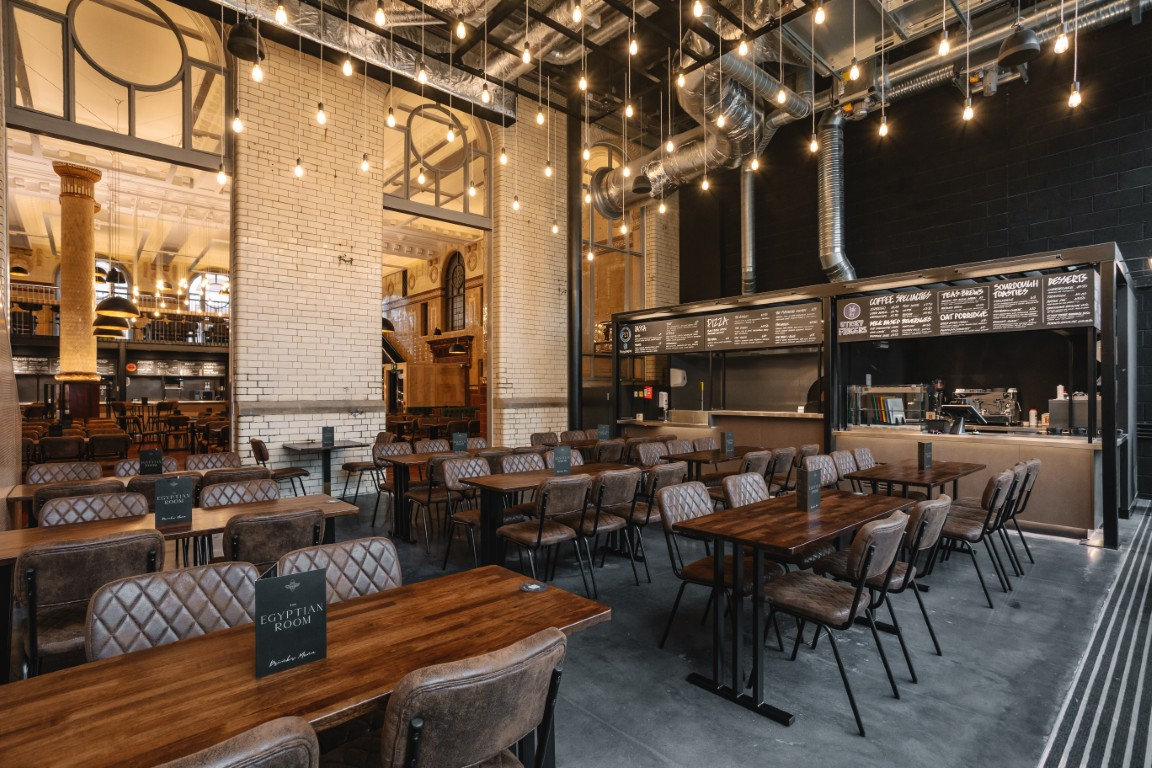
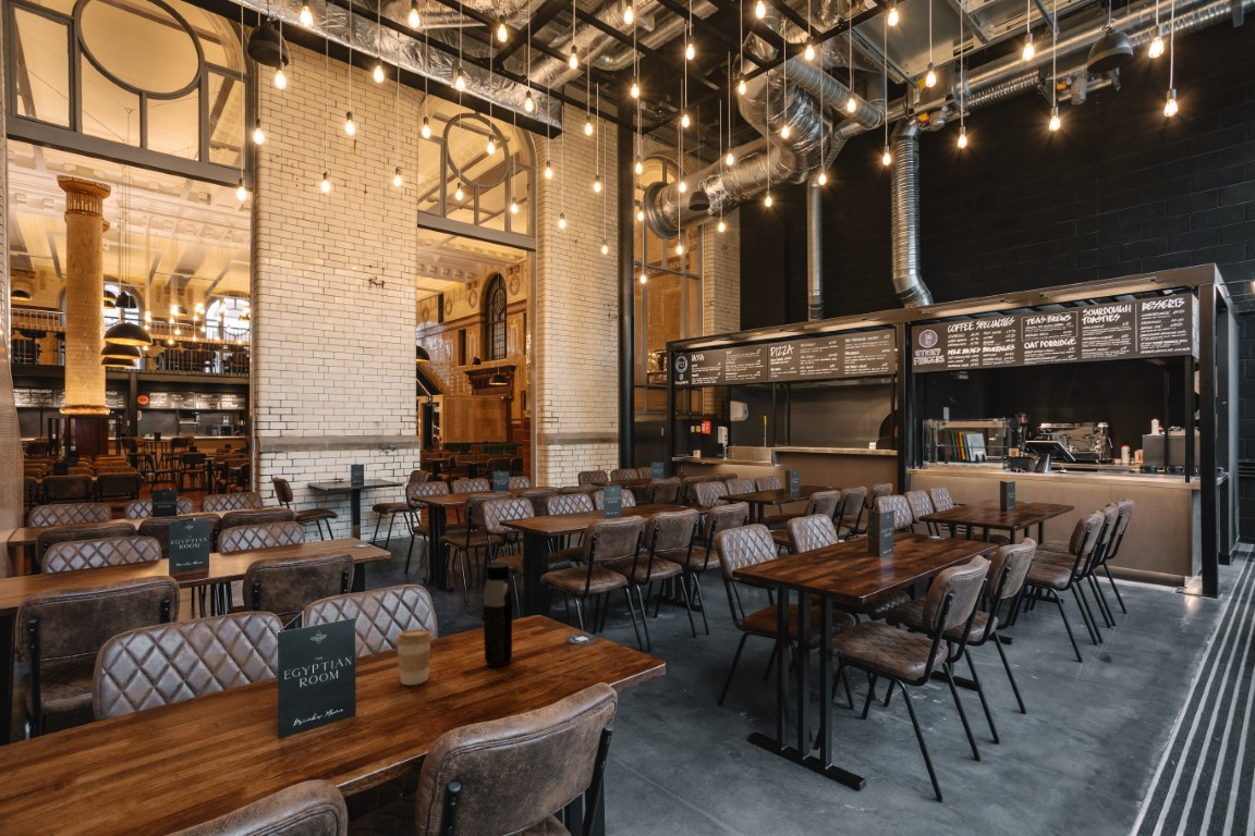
+ coffee cup [394,628,434,686]
+ water bottle [483,562,513,667]
